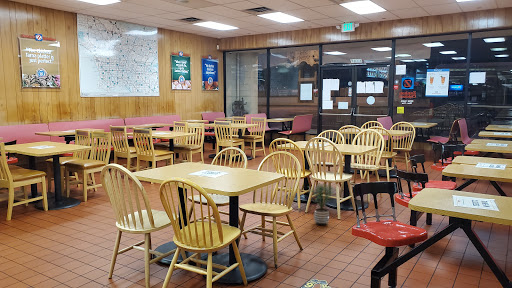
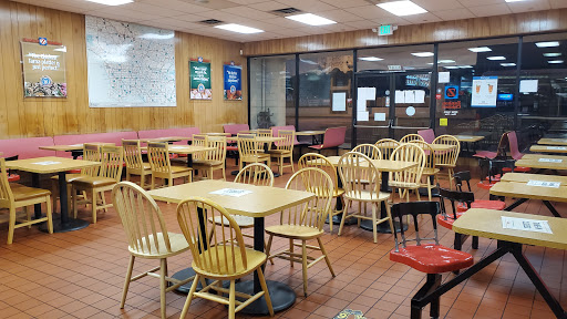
- potted plant [306,182,336,226]
